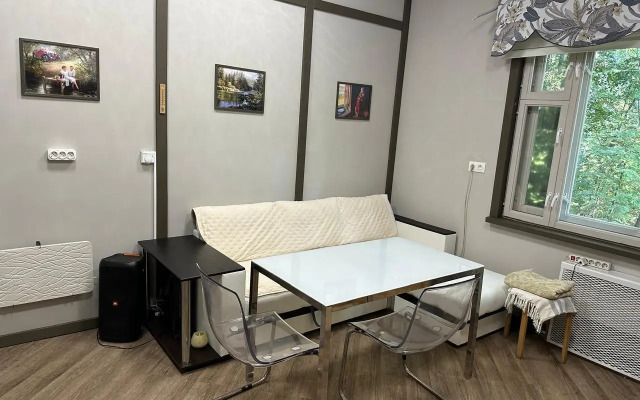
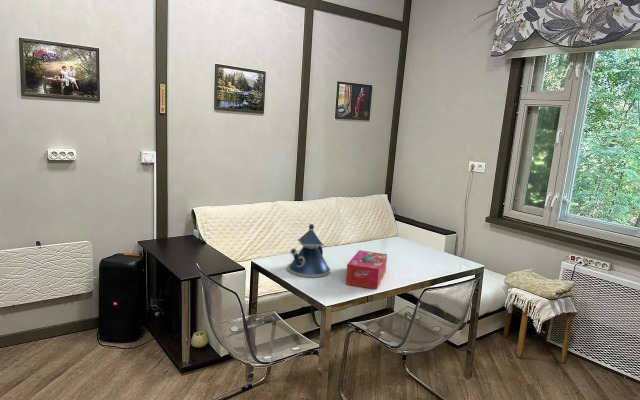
+ teapot [286,223,331,278]
+ tissue box [345,249,388,290]
